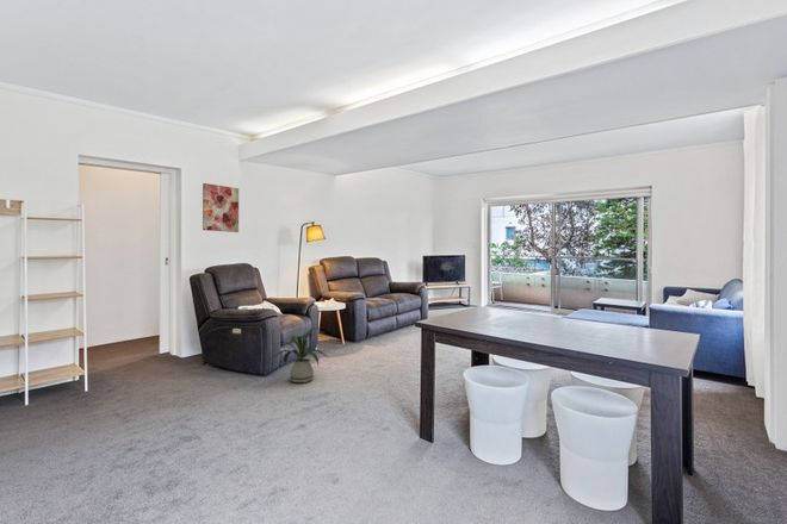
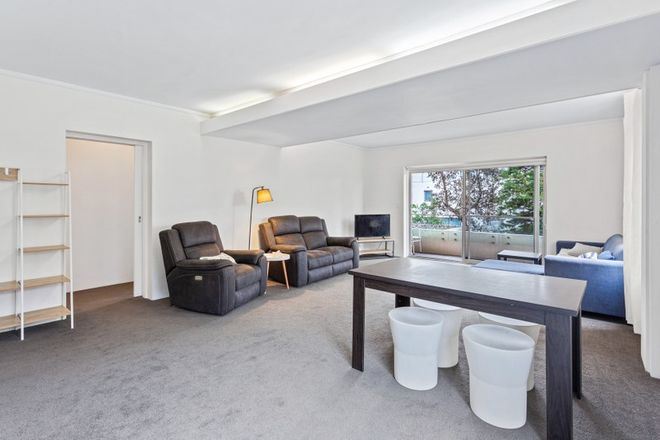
- house plant [271,326,329,383]
- wall art [202,182,240,233]
